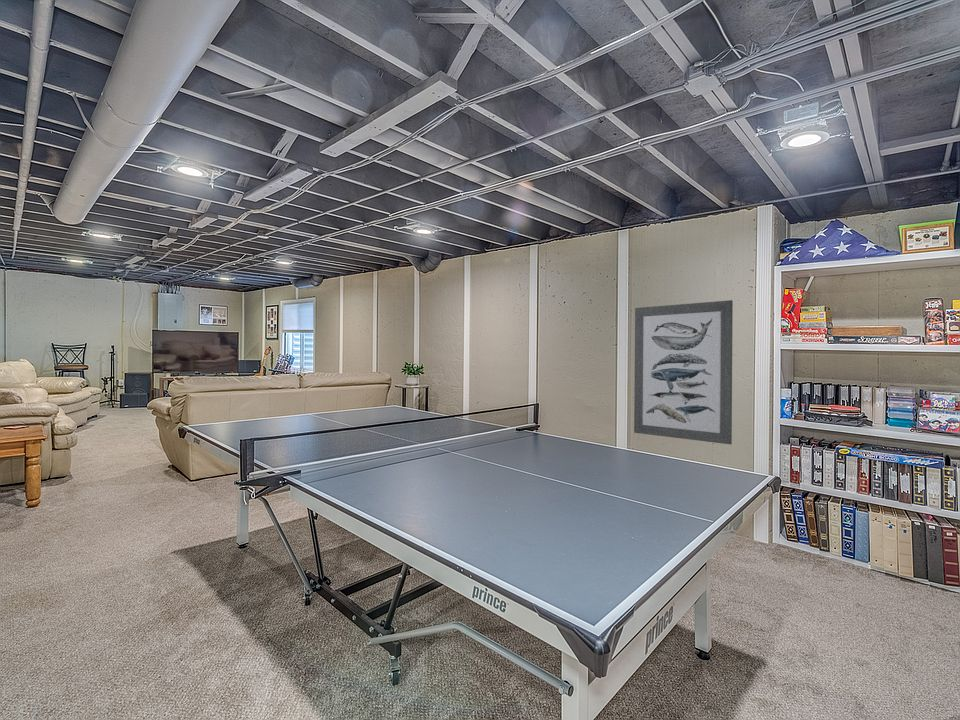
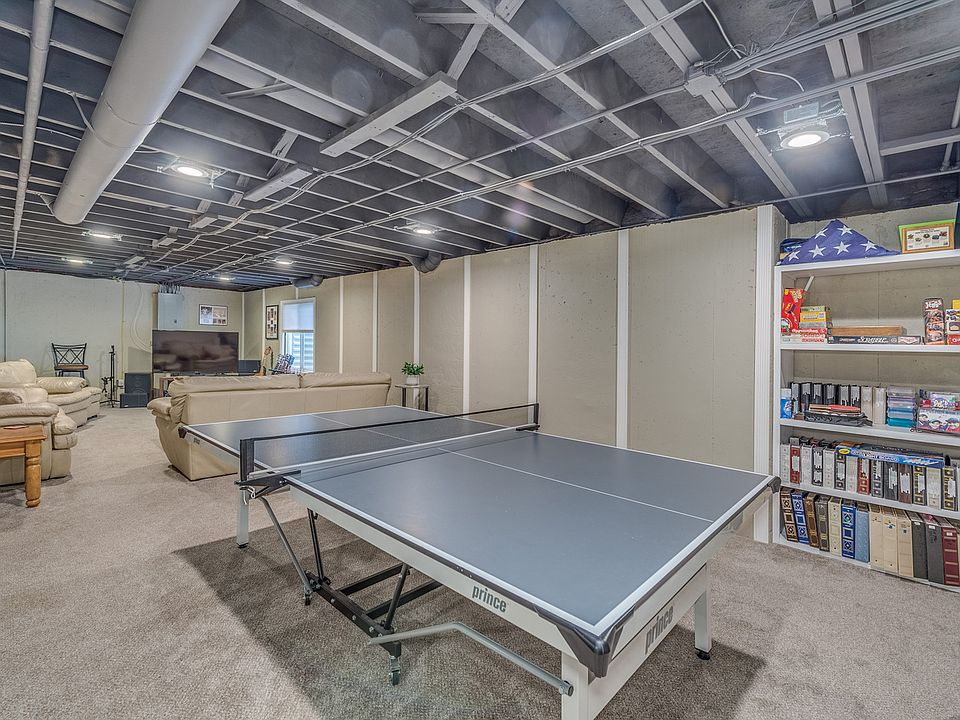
- wall art [633,299,734,445]
